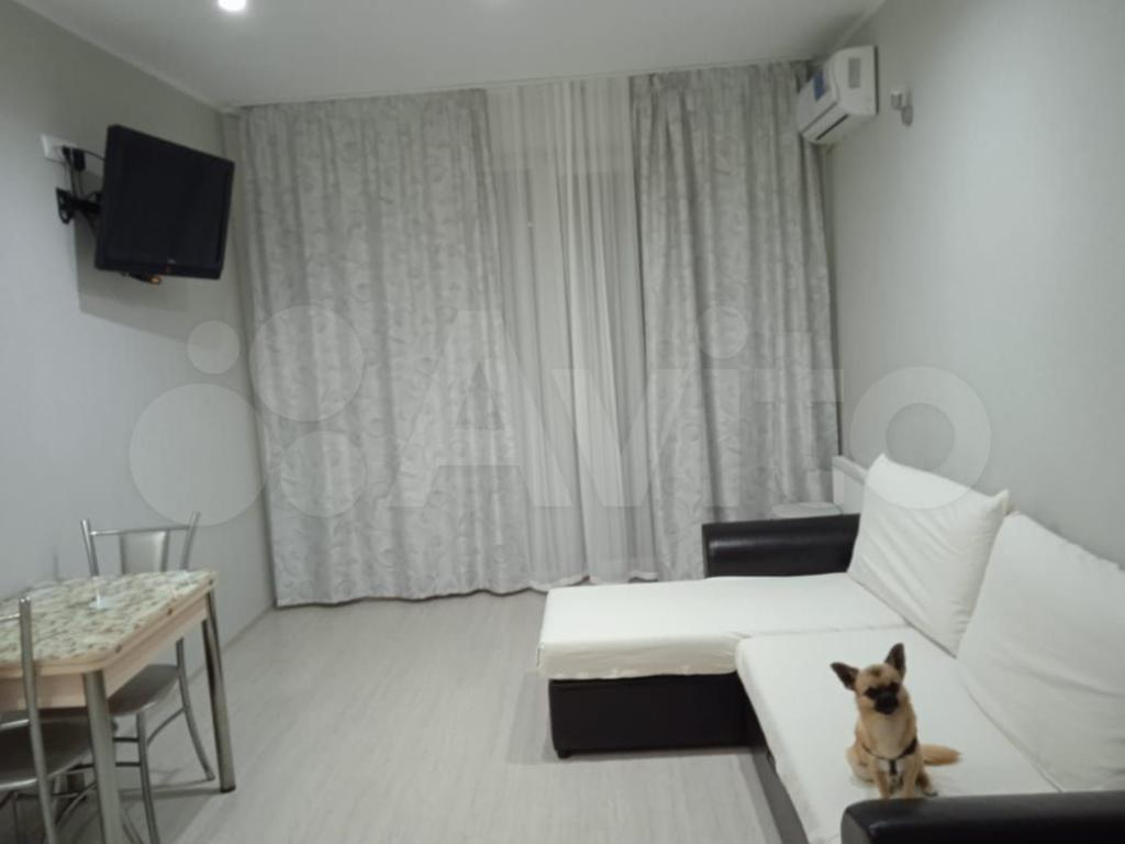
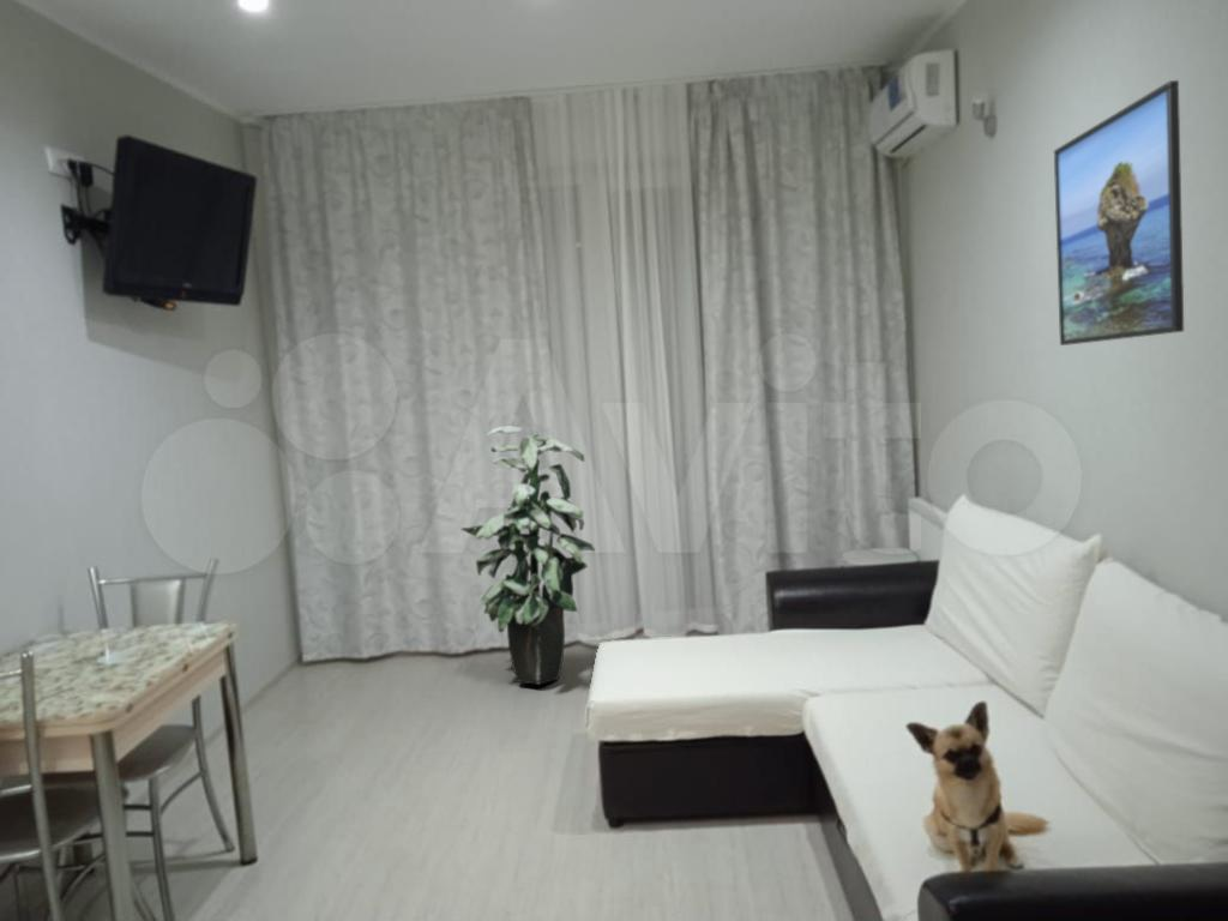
+ indoor plant [459,425,596,686]
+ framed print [1053,79,1185,347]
